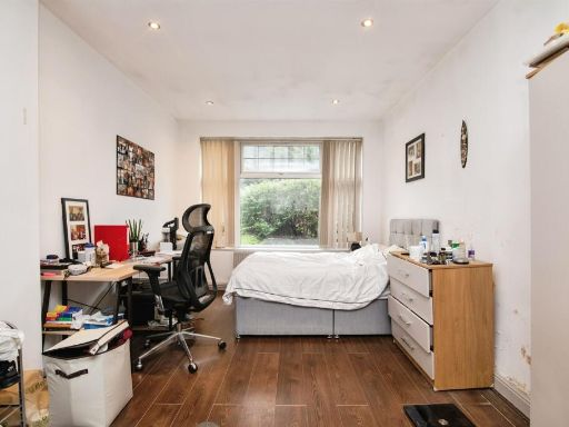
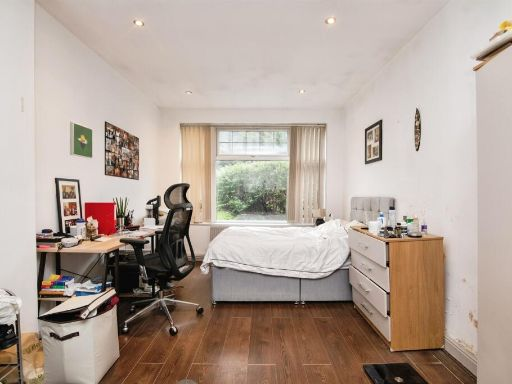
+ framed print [69,121,94,160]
